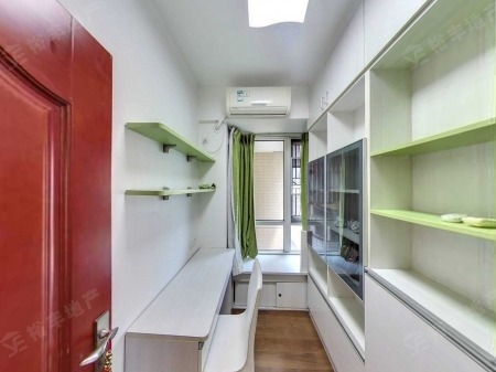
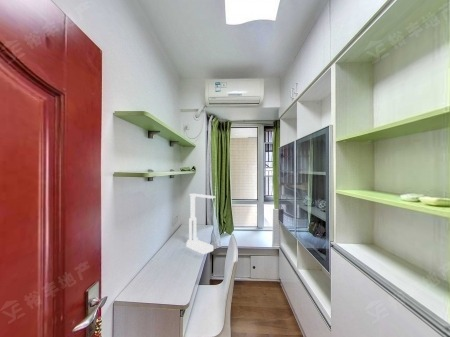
+ desk lamp [185,193,216,255]
